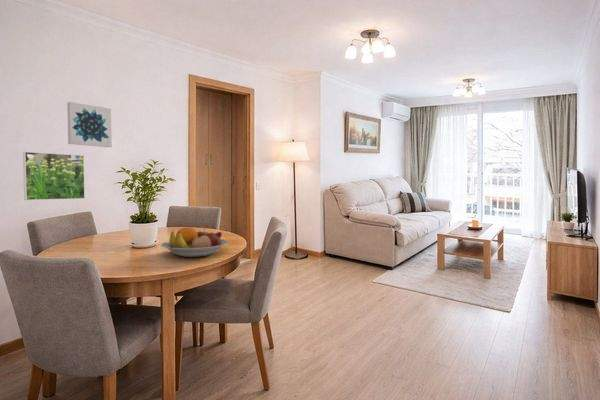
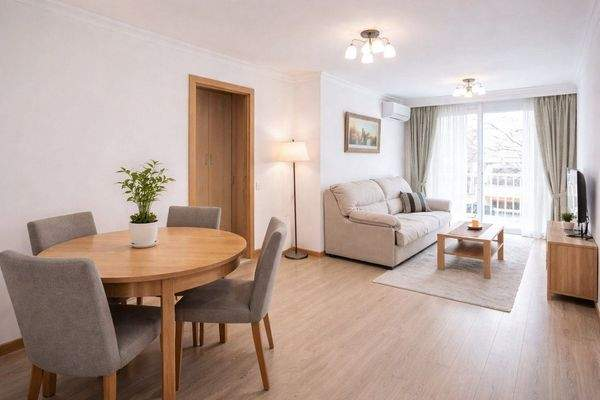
- fruit bowl [160,226,229,258]
- wall art [66,101,113,148]
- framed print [22,151,86,201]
